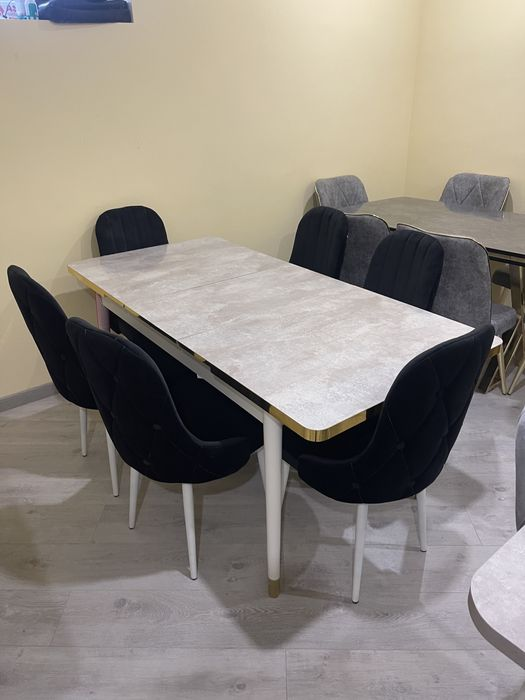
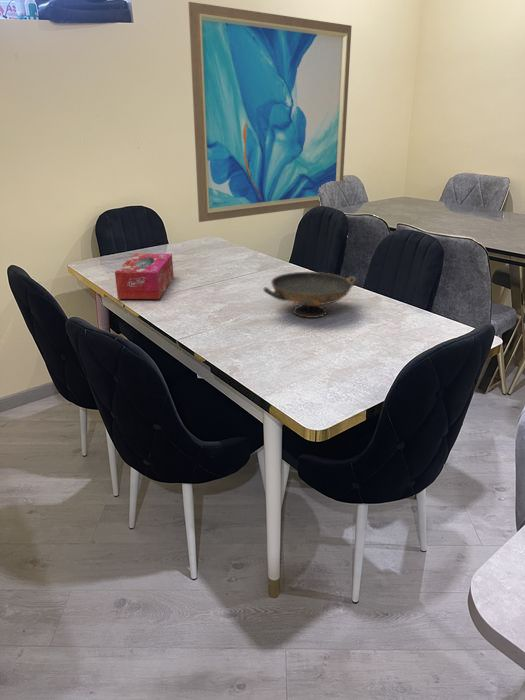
+ wall art [187,1,353,223]
+ tissue box [114,253,174,300]
+ decorative bowl [262,271,358,319]
